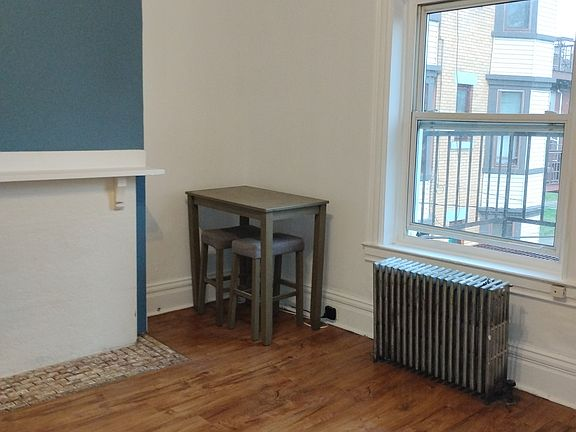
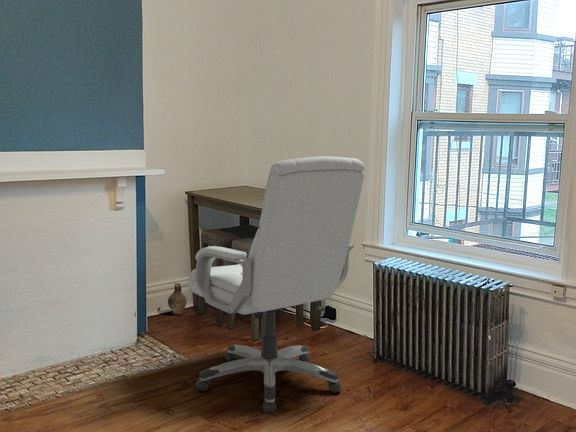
+ chair [187,155,365,414]
+ ceramic jug [167,282,188,315]
